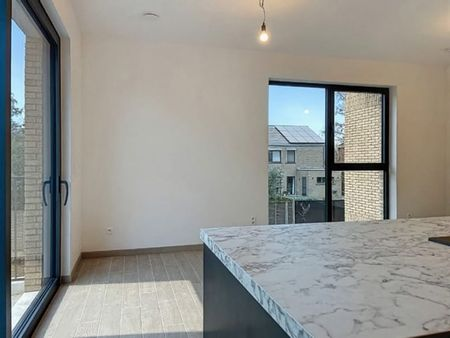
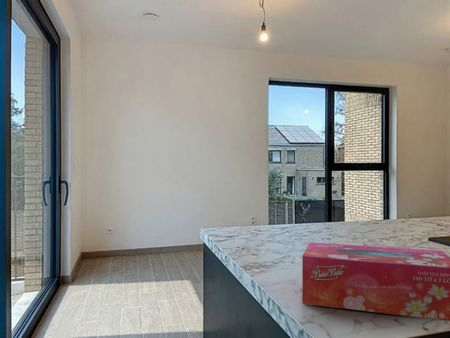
+ tissue box [301,241,450,322]
